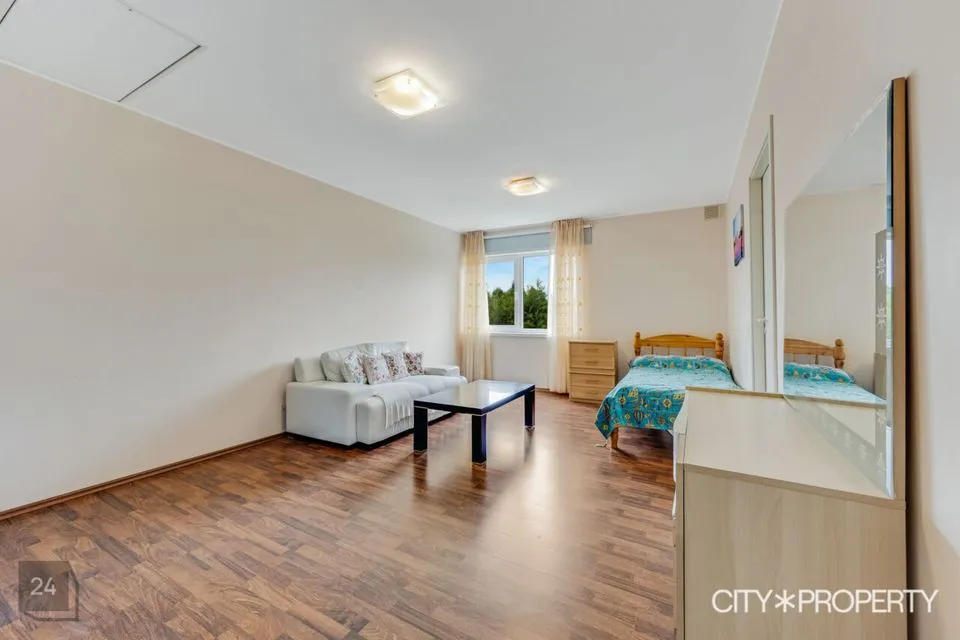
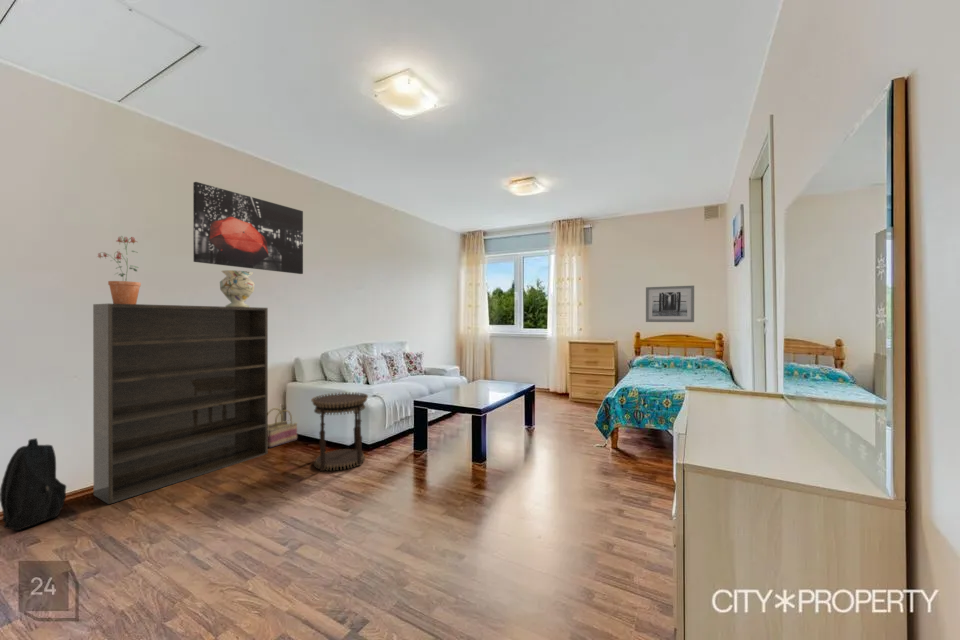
+ backpack [0,437,67,531]
+ wall art [645,285,695,323]
+ potted plant [96,235,142,304]
+ bookshelf [92,303,269,505]
+ basket [268,407,298,449]
+ decorative vase [219,269,255,307]
+ wall art [192,181,304,275]
+ side table [310,391,369,472]
